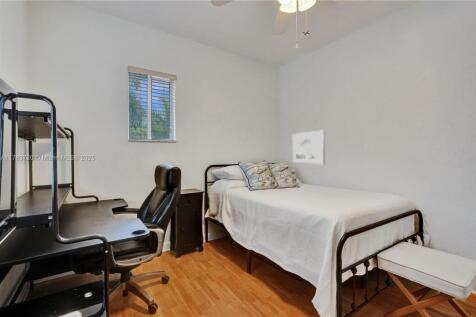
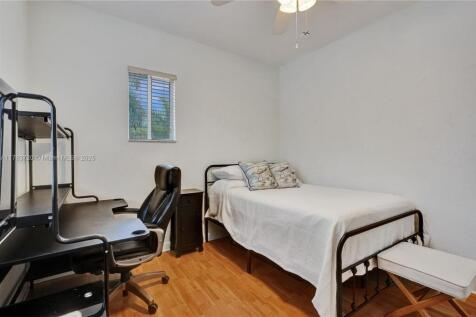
- wall art [290,129,326,165]
